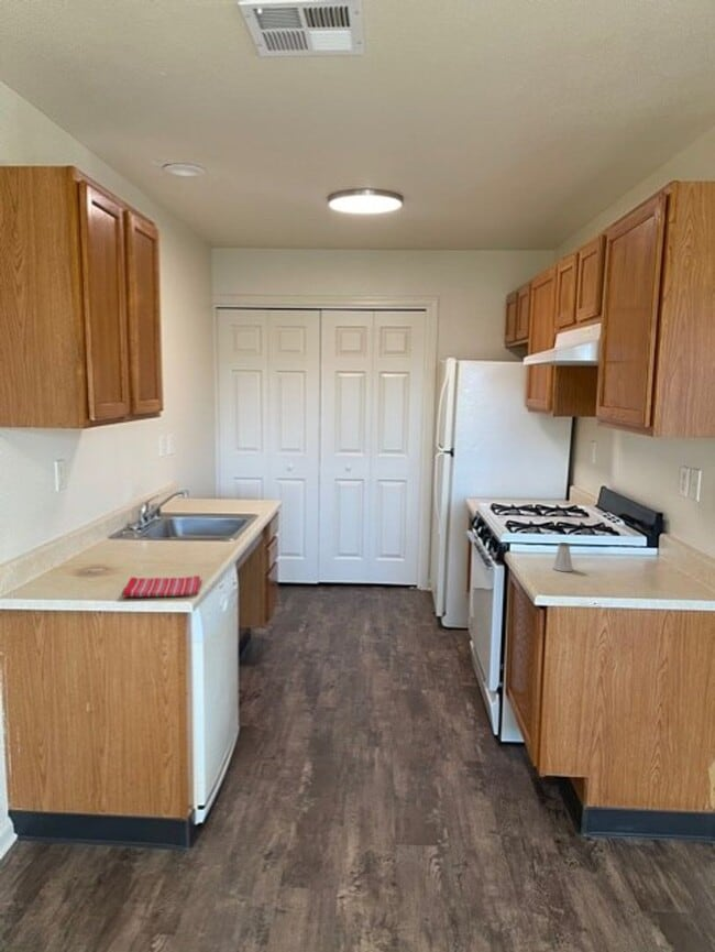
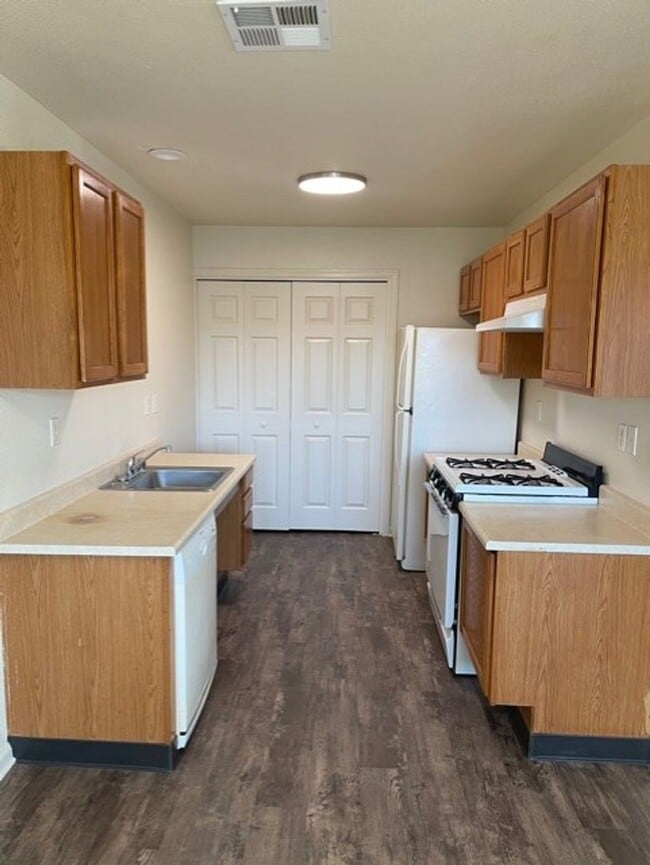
- dish towel [121,575,202,599]
- saltshaker [552,541,573,572]
